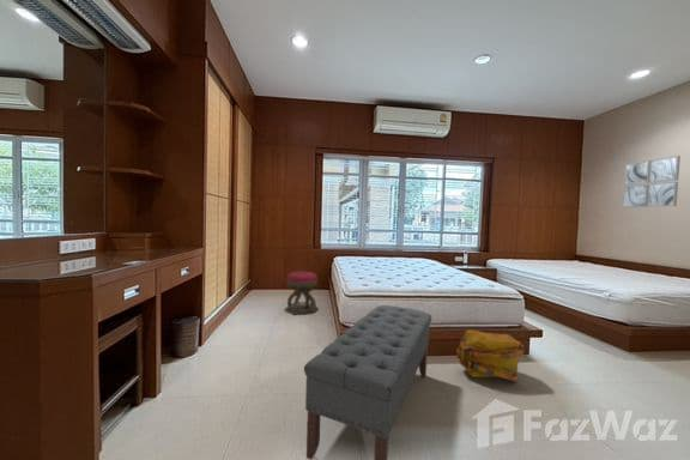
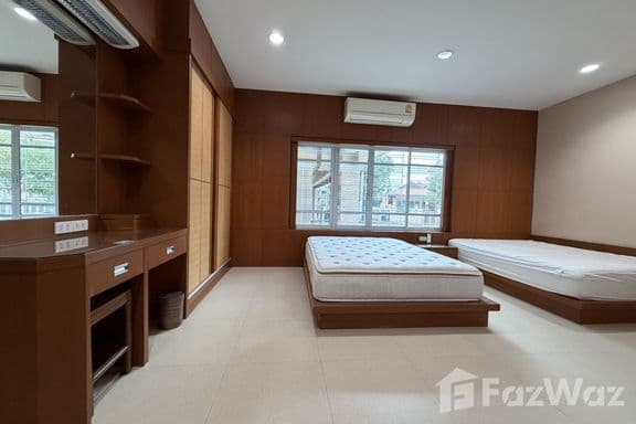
- wall art [622,155,682,208]
- backpack [455,329,526,383]
- bench [303,304,432,460]
- stool [285,271,319,316]
